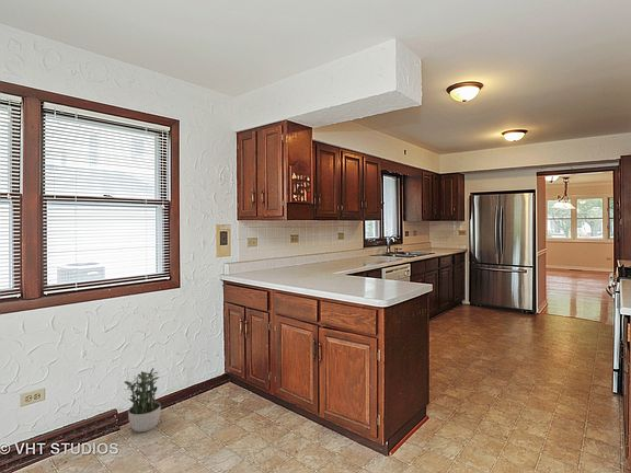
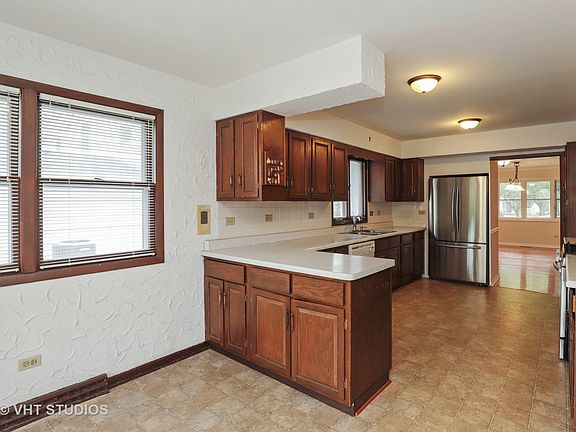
- potted plant [124,367,162,432]
